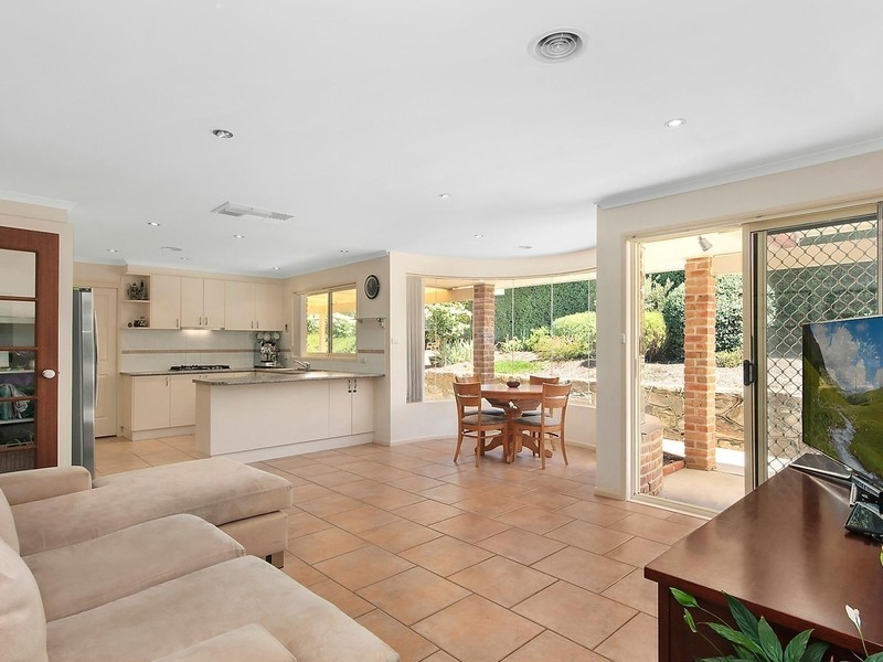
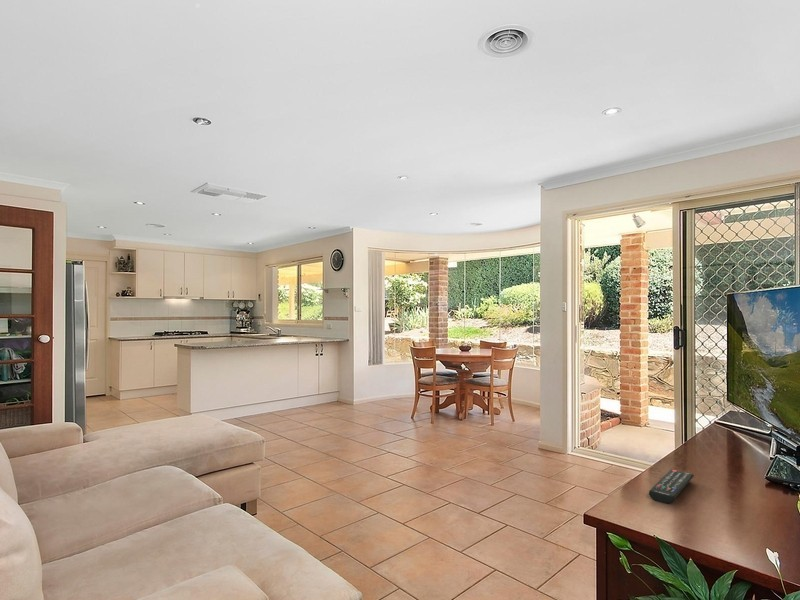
+ remote control [648,469,695,504]
